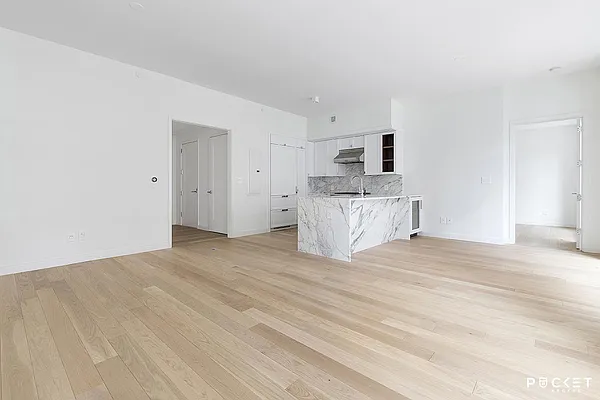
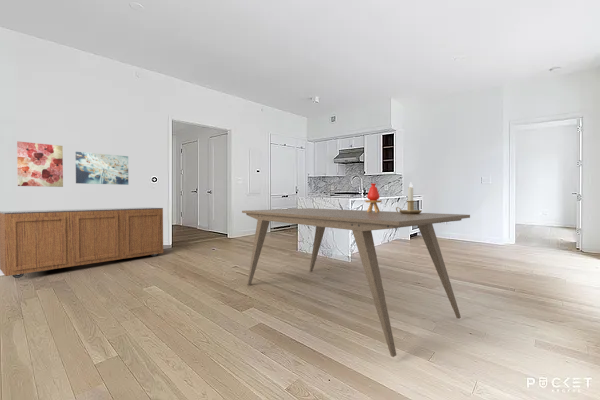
+ wall art [74,151,129,186]
+ wall art [16,140,64,188]
+ vase [364,183,383,212]
+ dining table [241,207,471,358]
+ sideboard [0,206,164,279]
+ candlestick [395,182,423,214]
